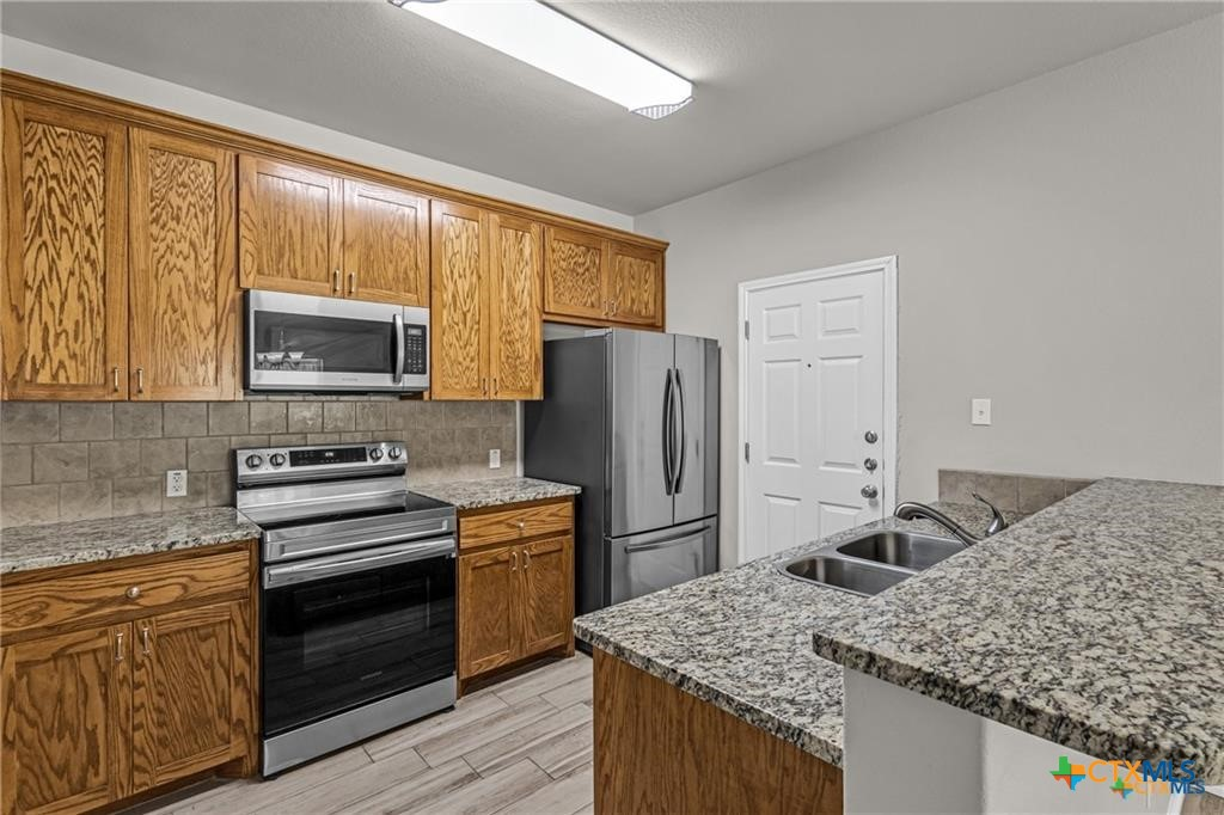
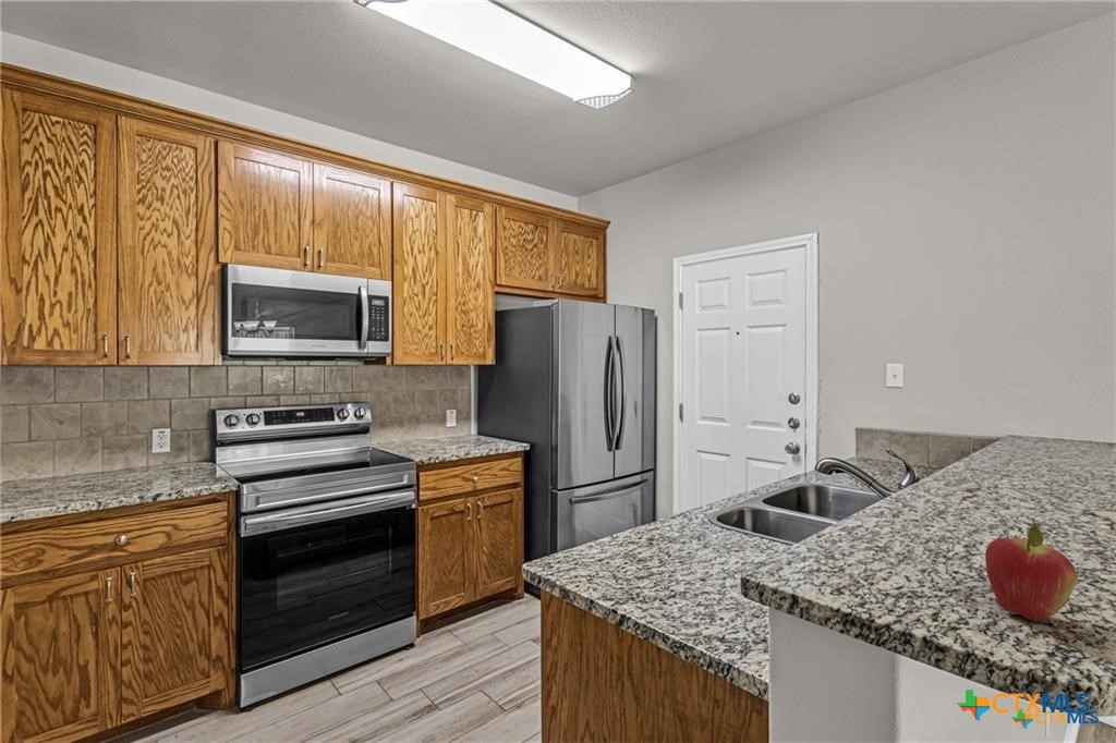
+ fruit [984,519,1078,622]
